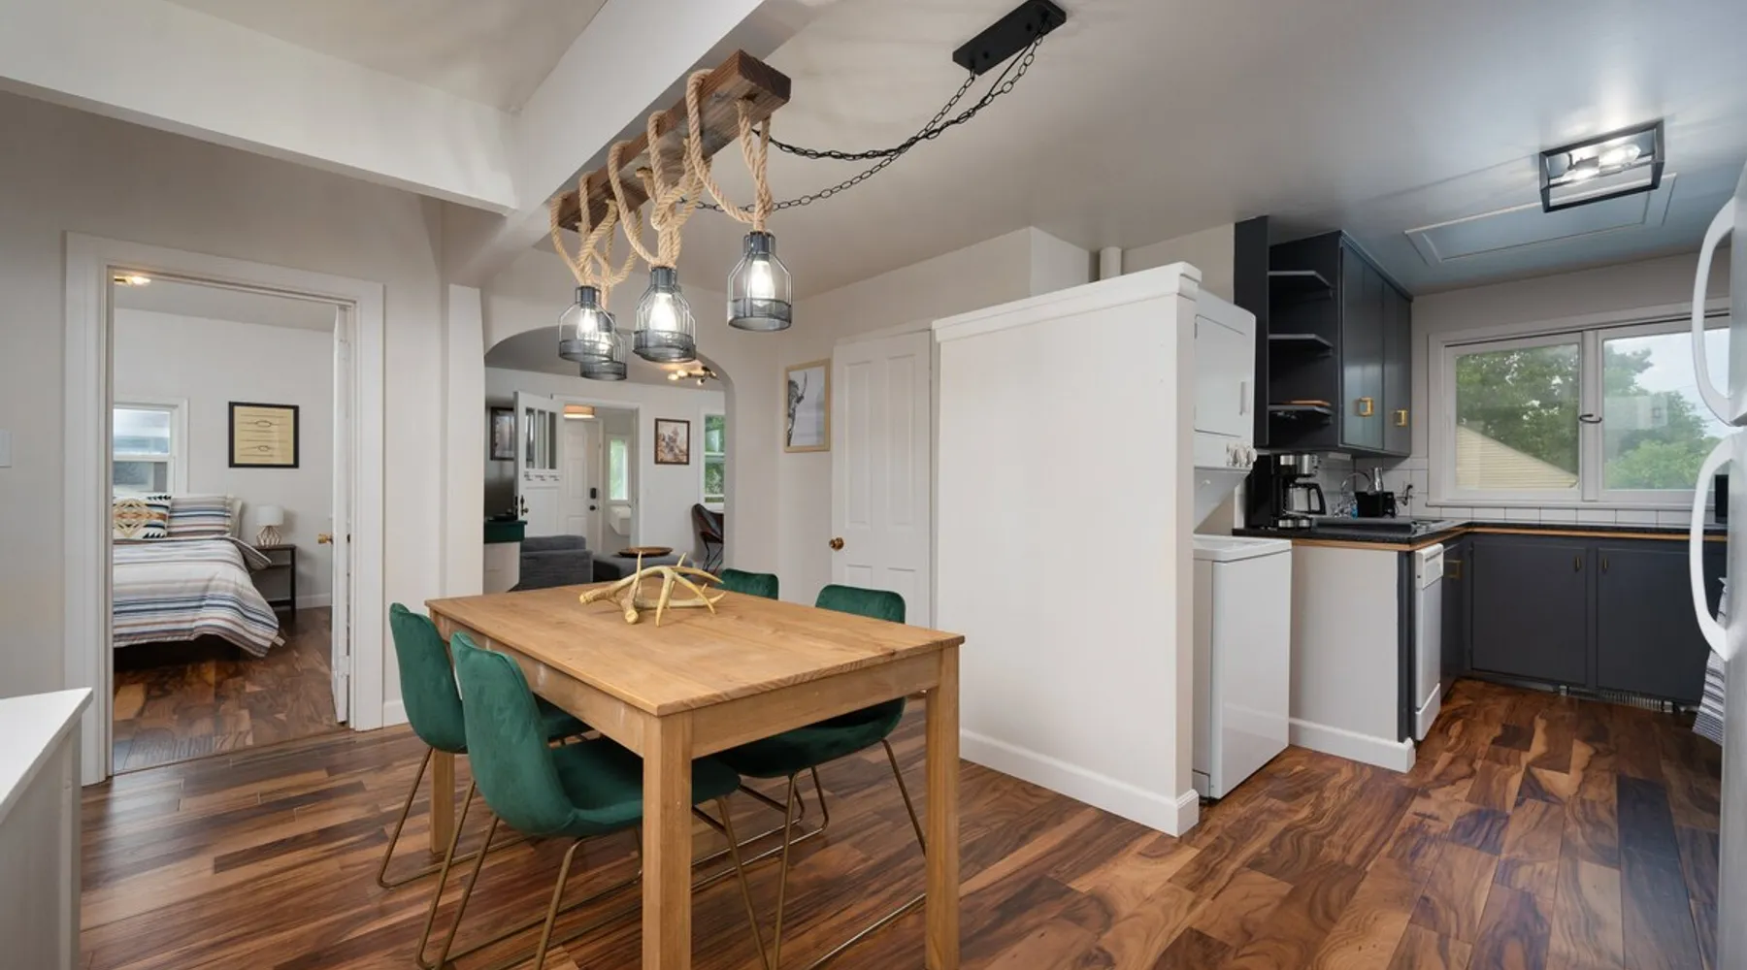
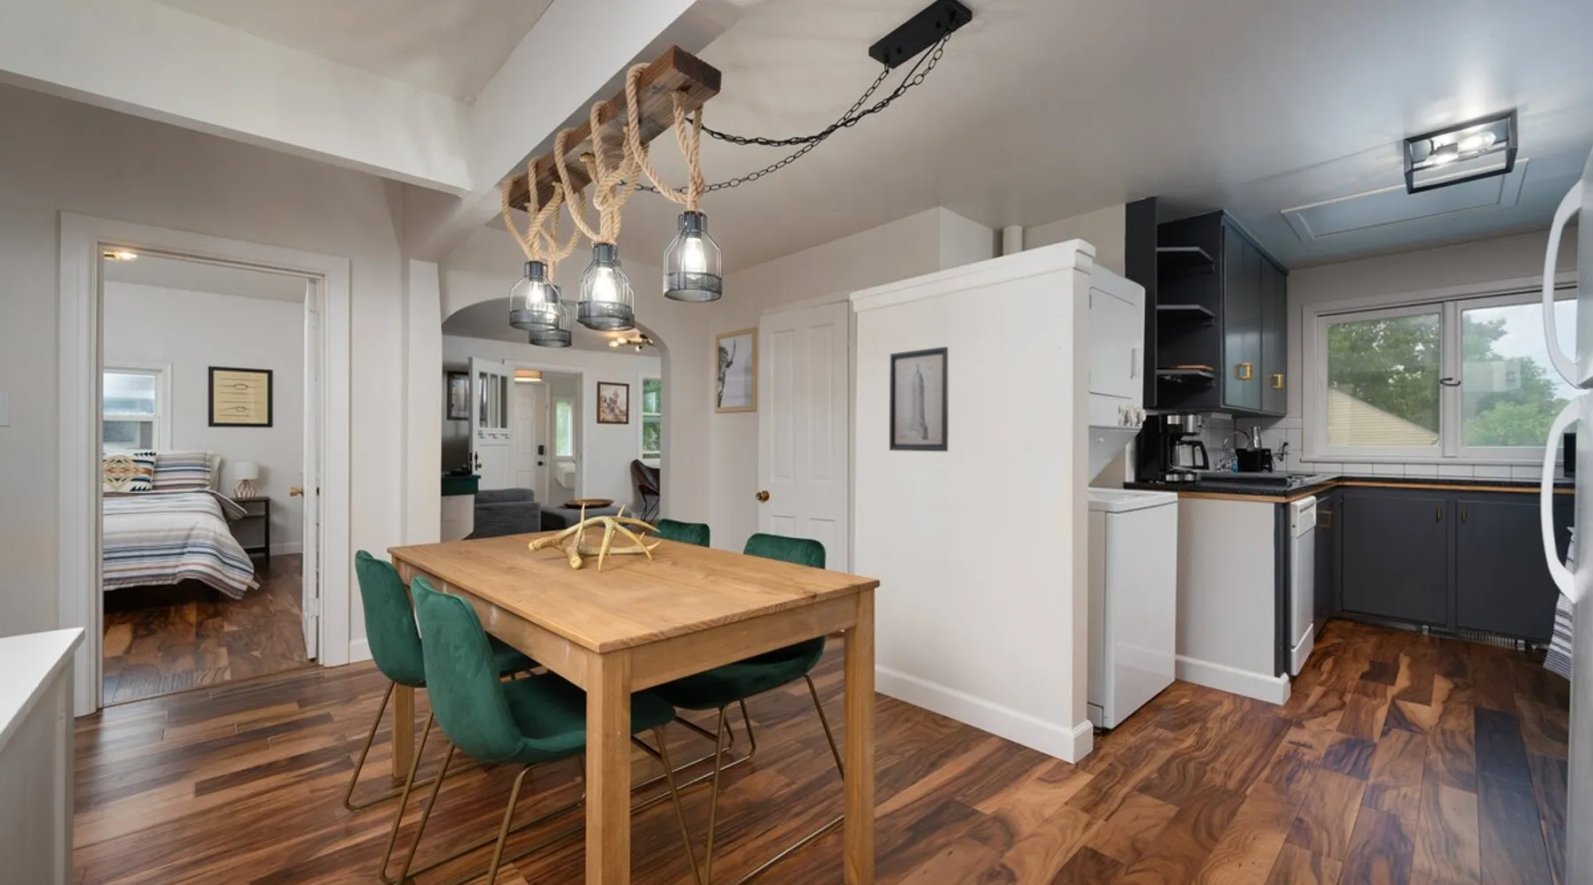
+ wall art [888,345,950,452]
